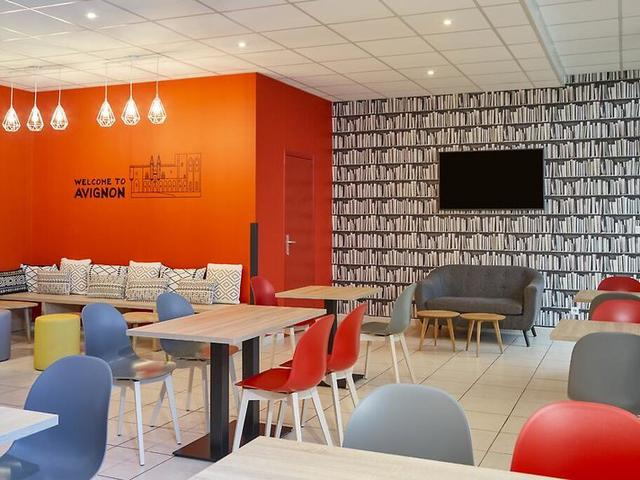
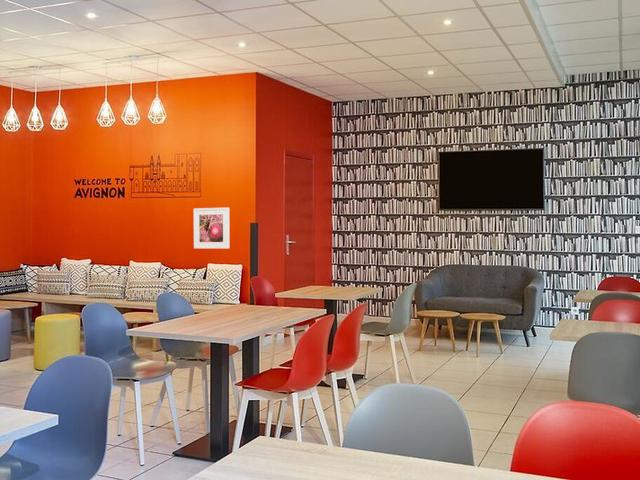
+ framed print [193,207,230,250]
